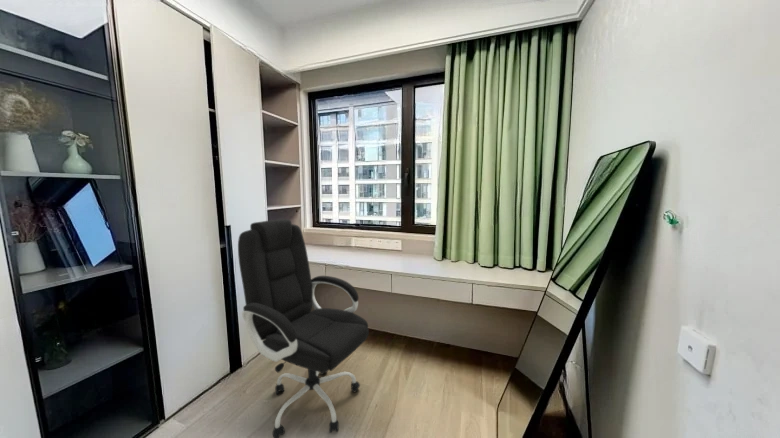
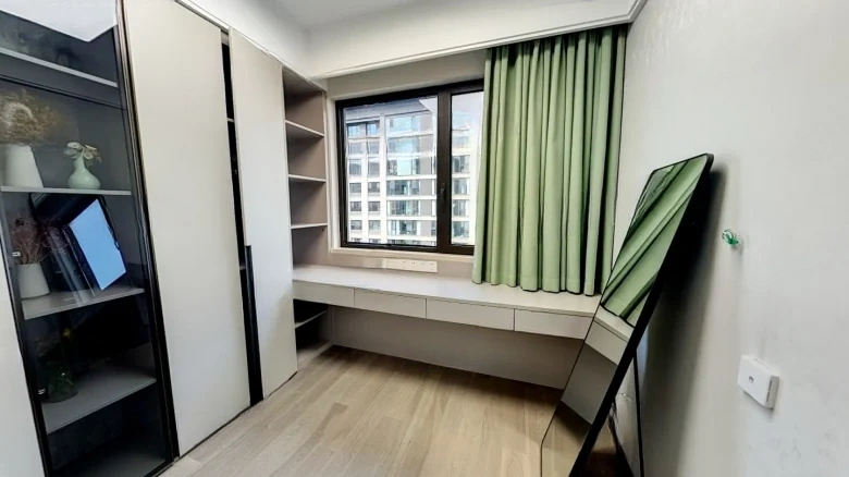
- office chair [237,218,370,438]
